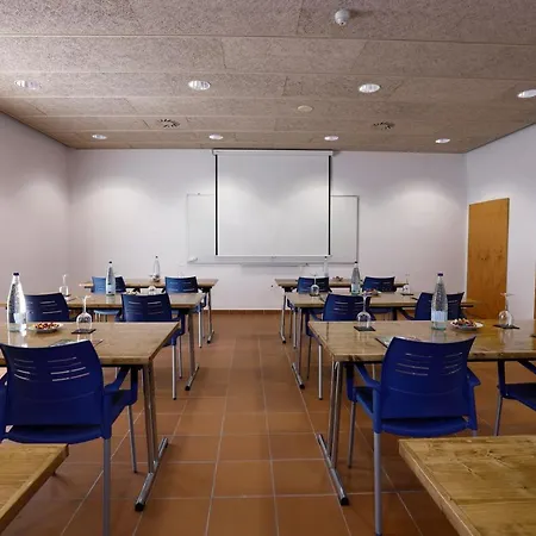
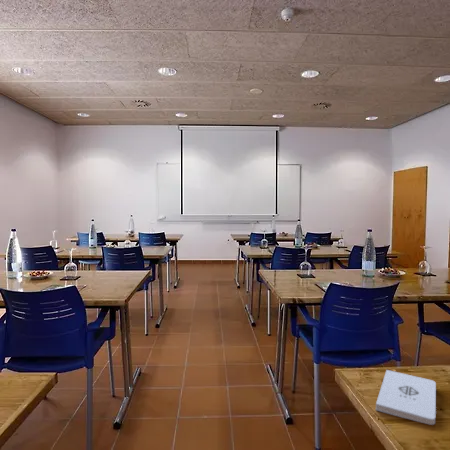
+ notepad [375,369,437,426]
